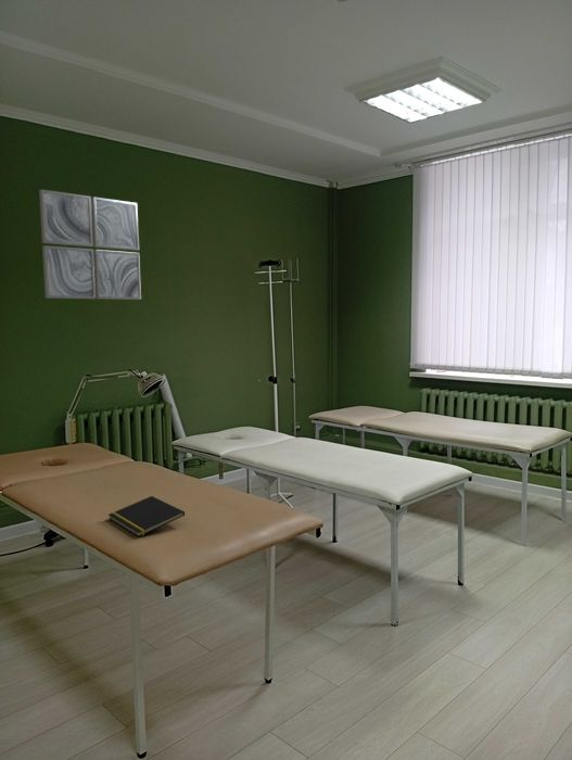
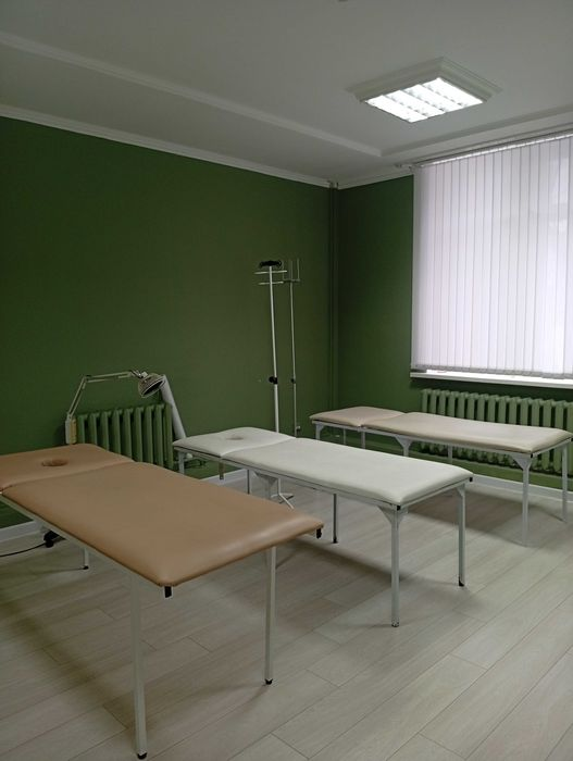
- notepad [107,495,186,537]
- wall art [38,189,142,301]
